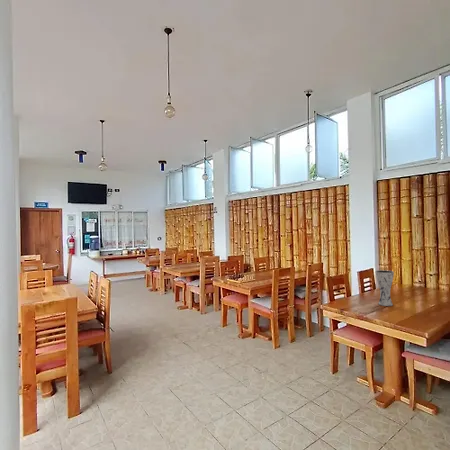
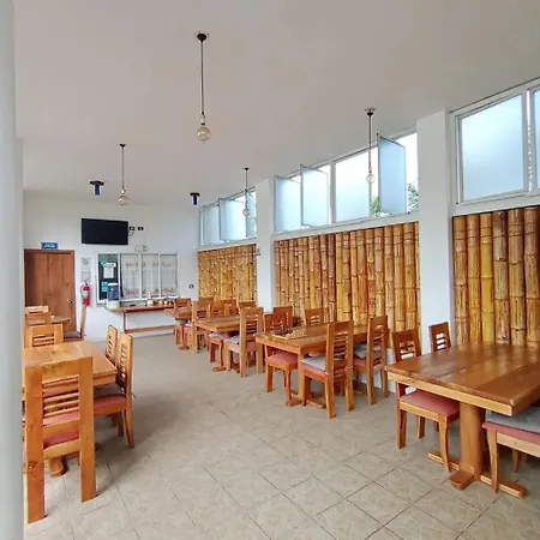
- vase [375,269,395,307]
